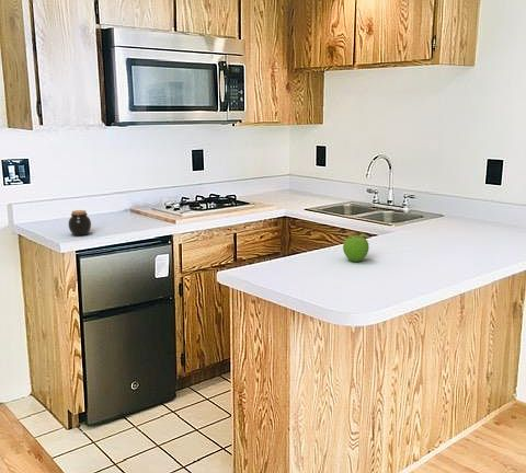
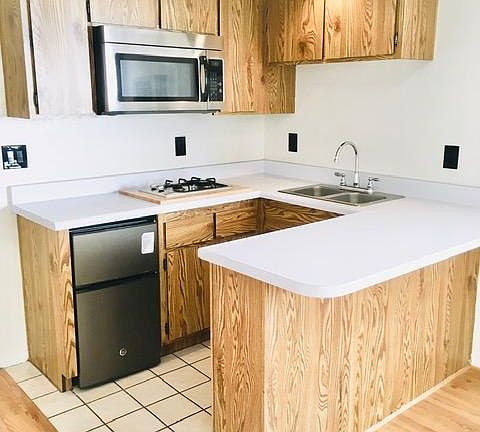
- jar [67,209,92,236]
- fruit [342,233,370,263]
